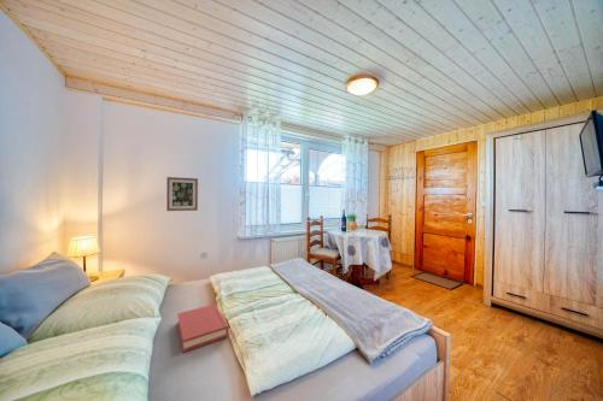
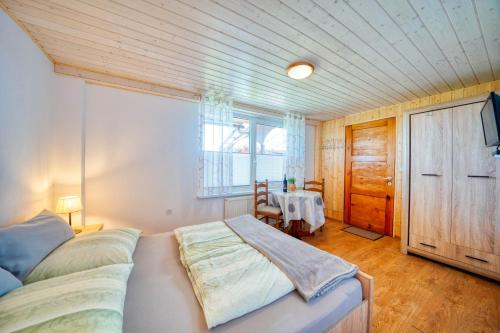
- hardback book [176,303,230,353]
- wall art [165,176,199,212]
